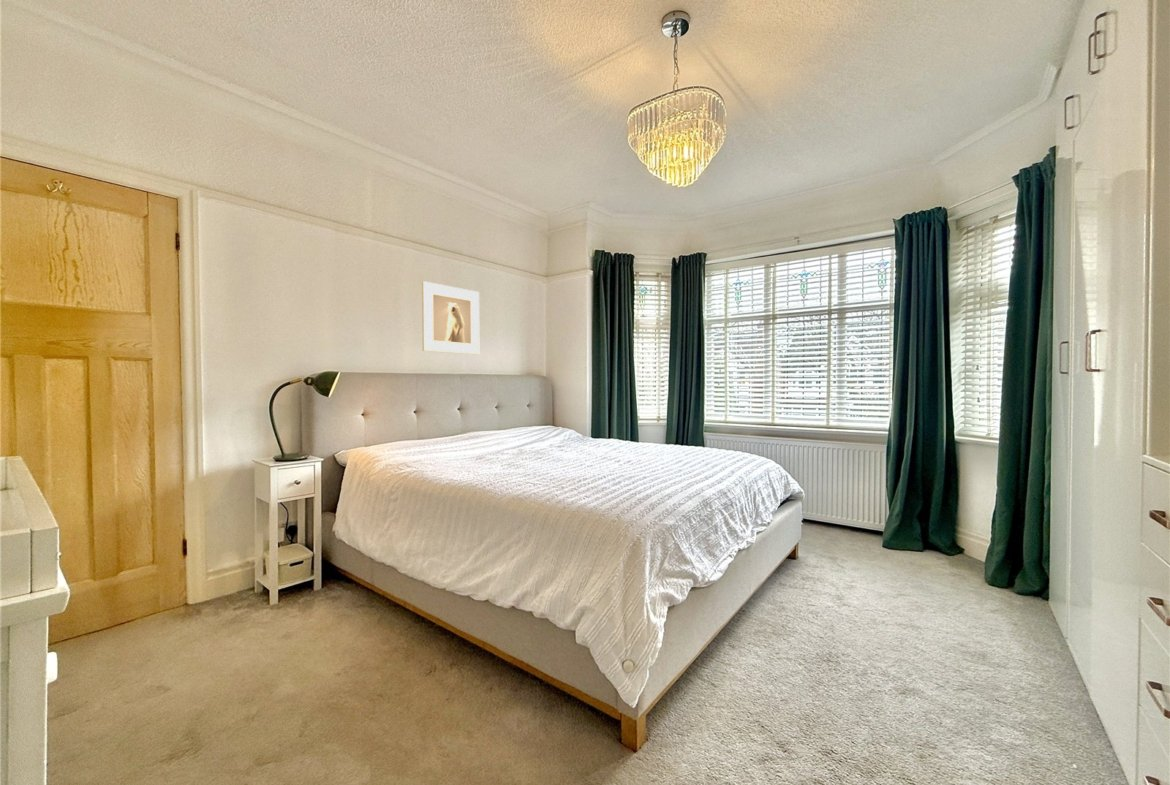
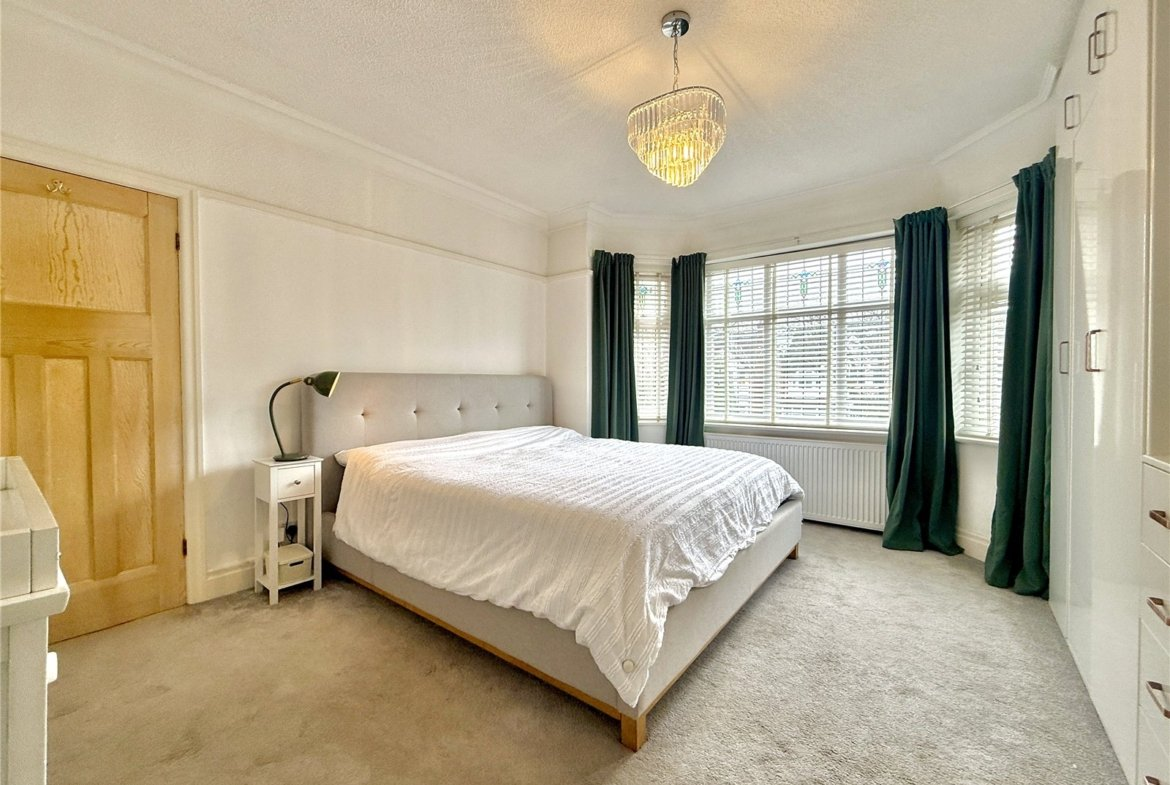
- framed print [421,280,480,355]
